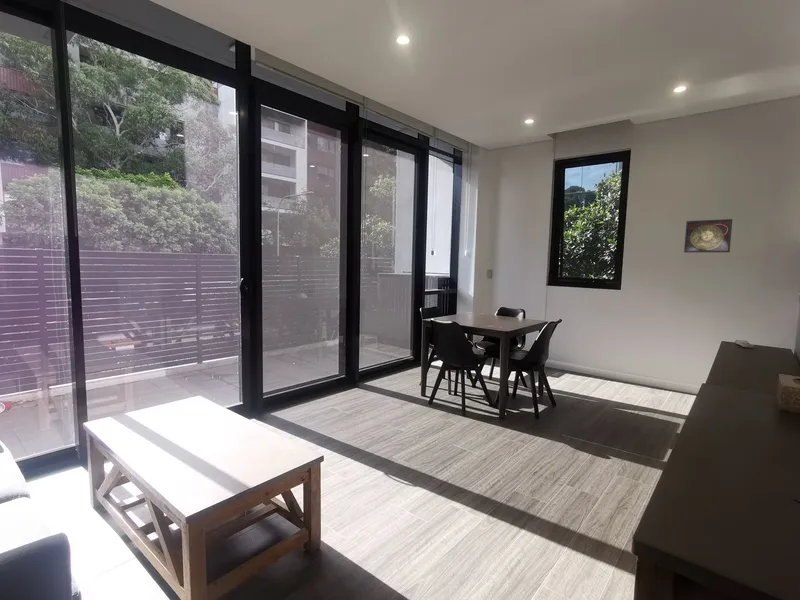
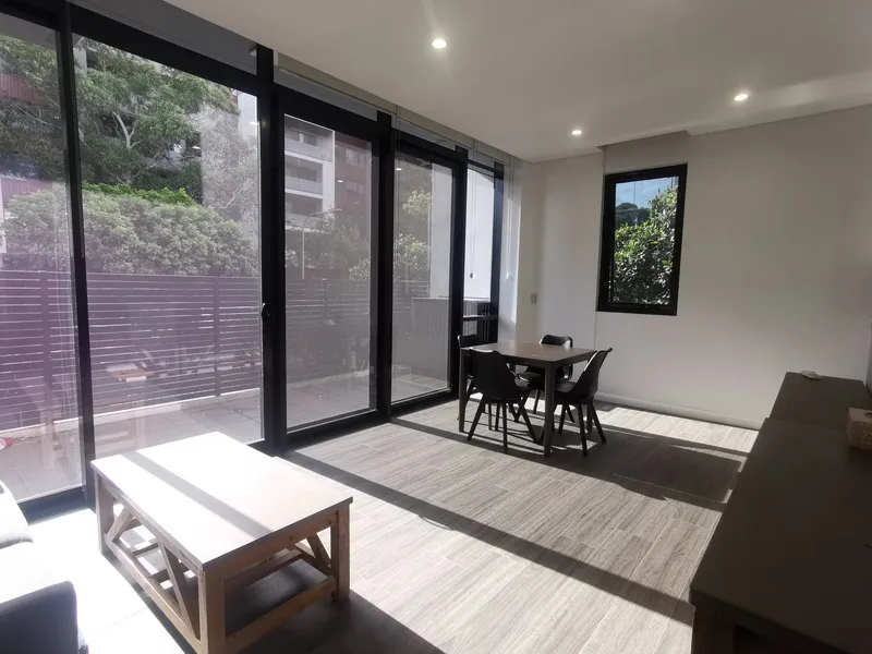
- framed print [683,218,734,253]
